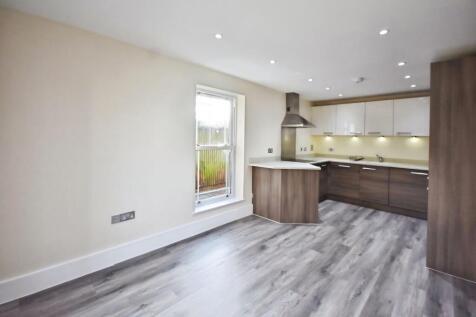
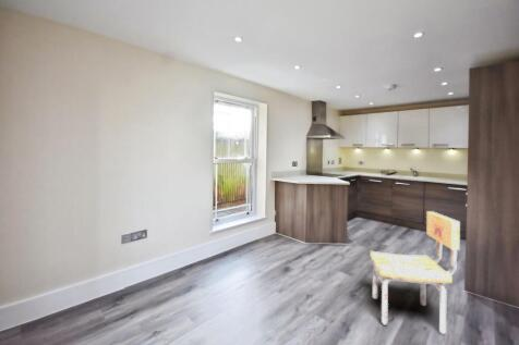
+ chair [369,210,461,335]
